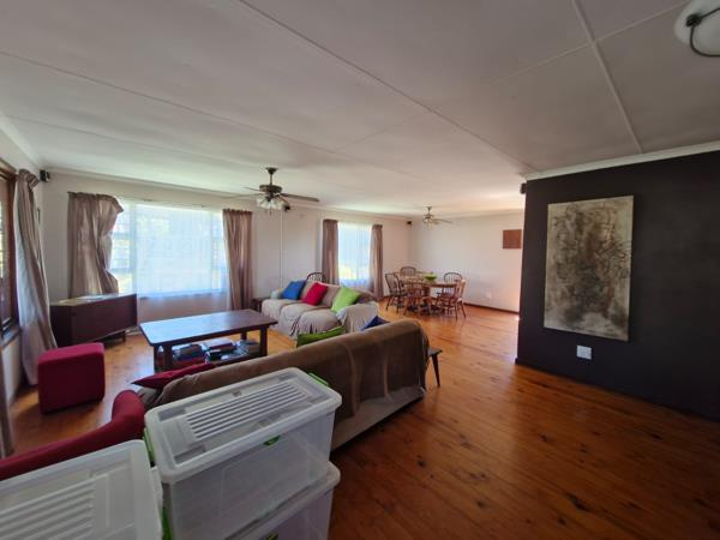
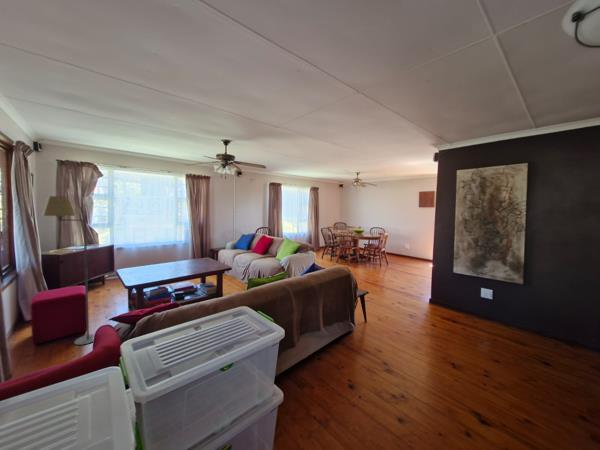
+ floor lamp [41,195,95,346]
